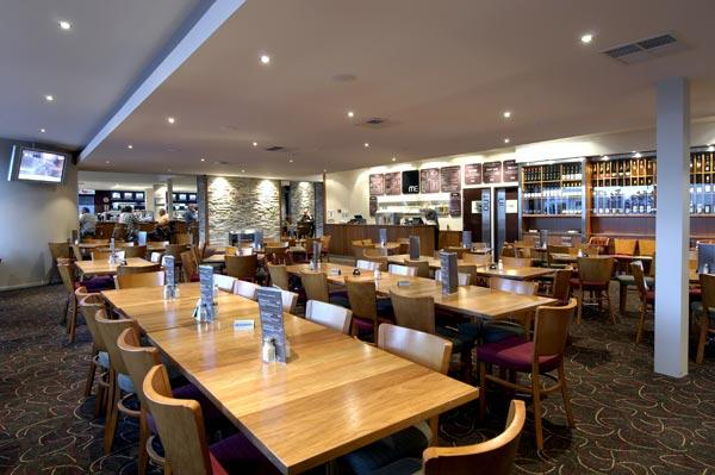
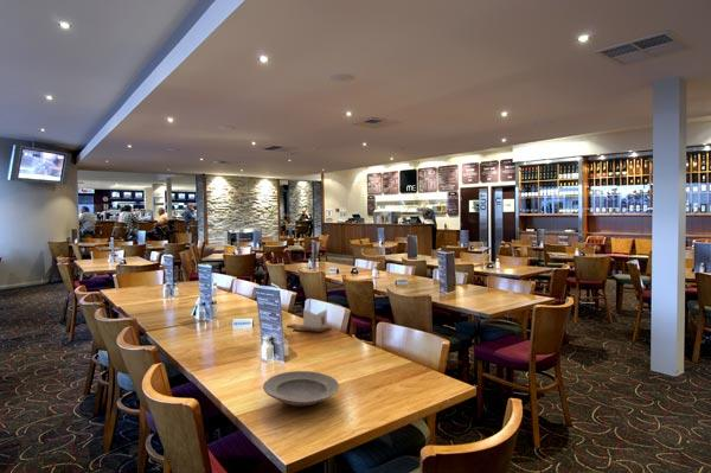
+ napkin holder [286,308,333,333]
+ plate [262,370,340,408]
